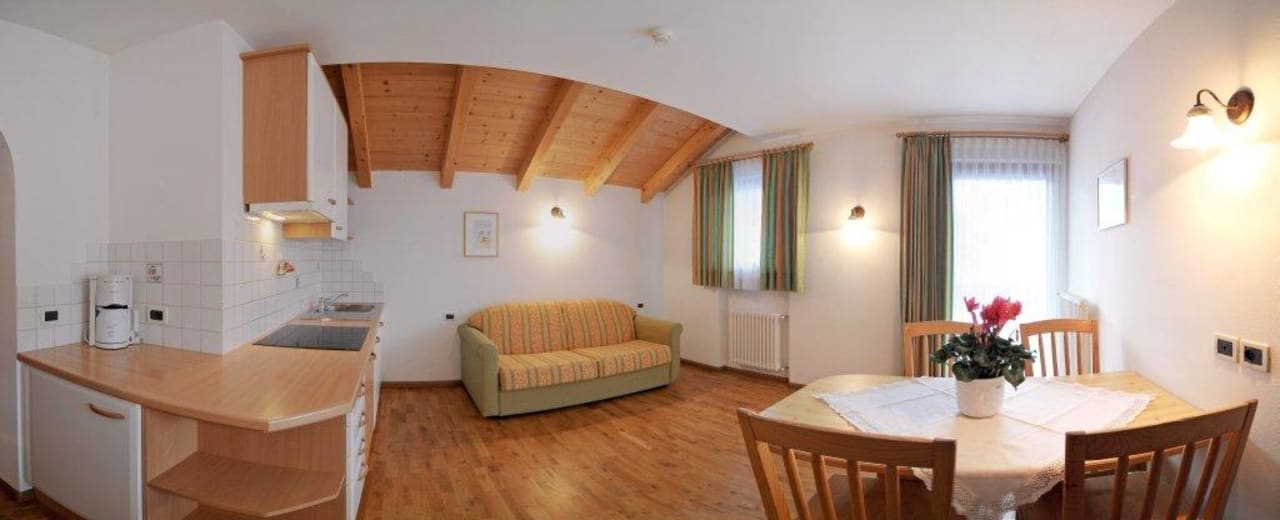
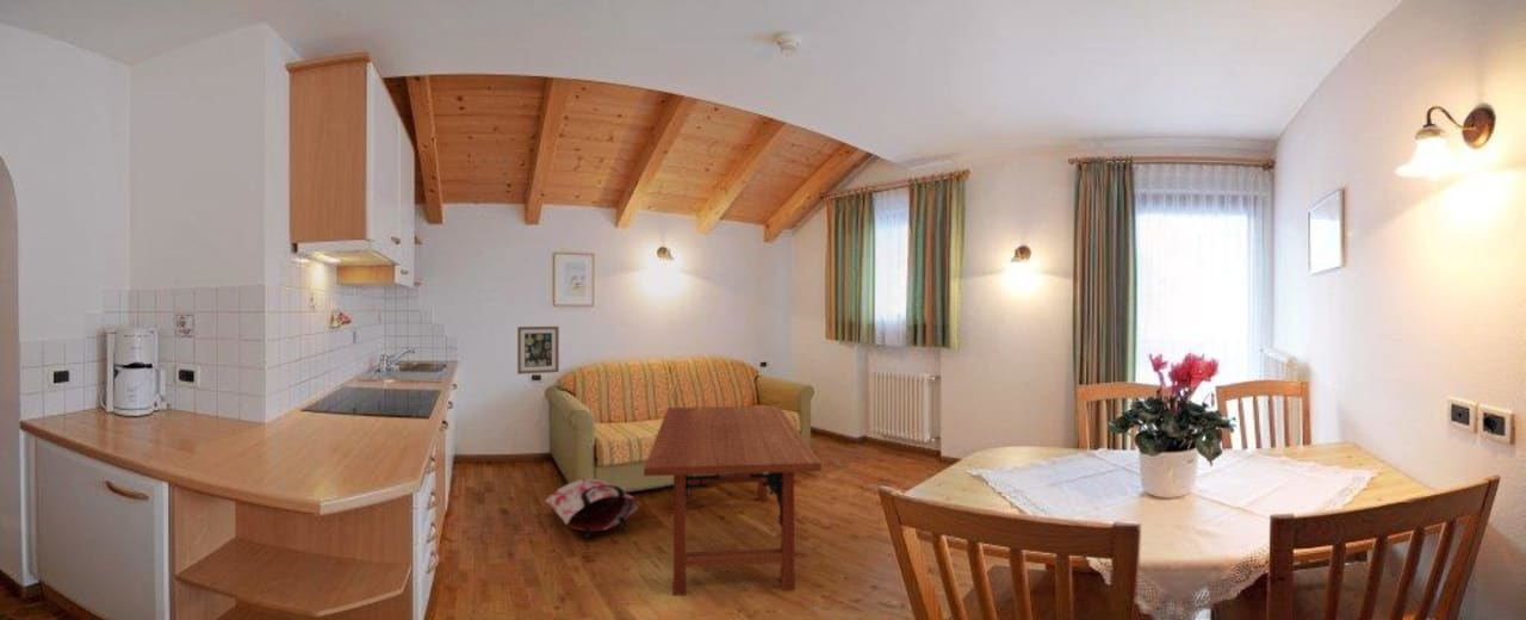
+ bag [544,478,641,539]
+ wall art [516,326,560,376]
+ coffee table [643,404,823,597]
